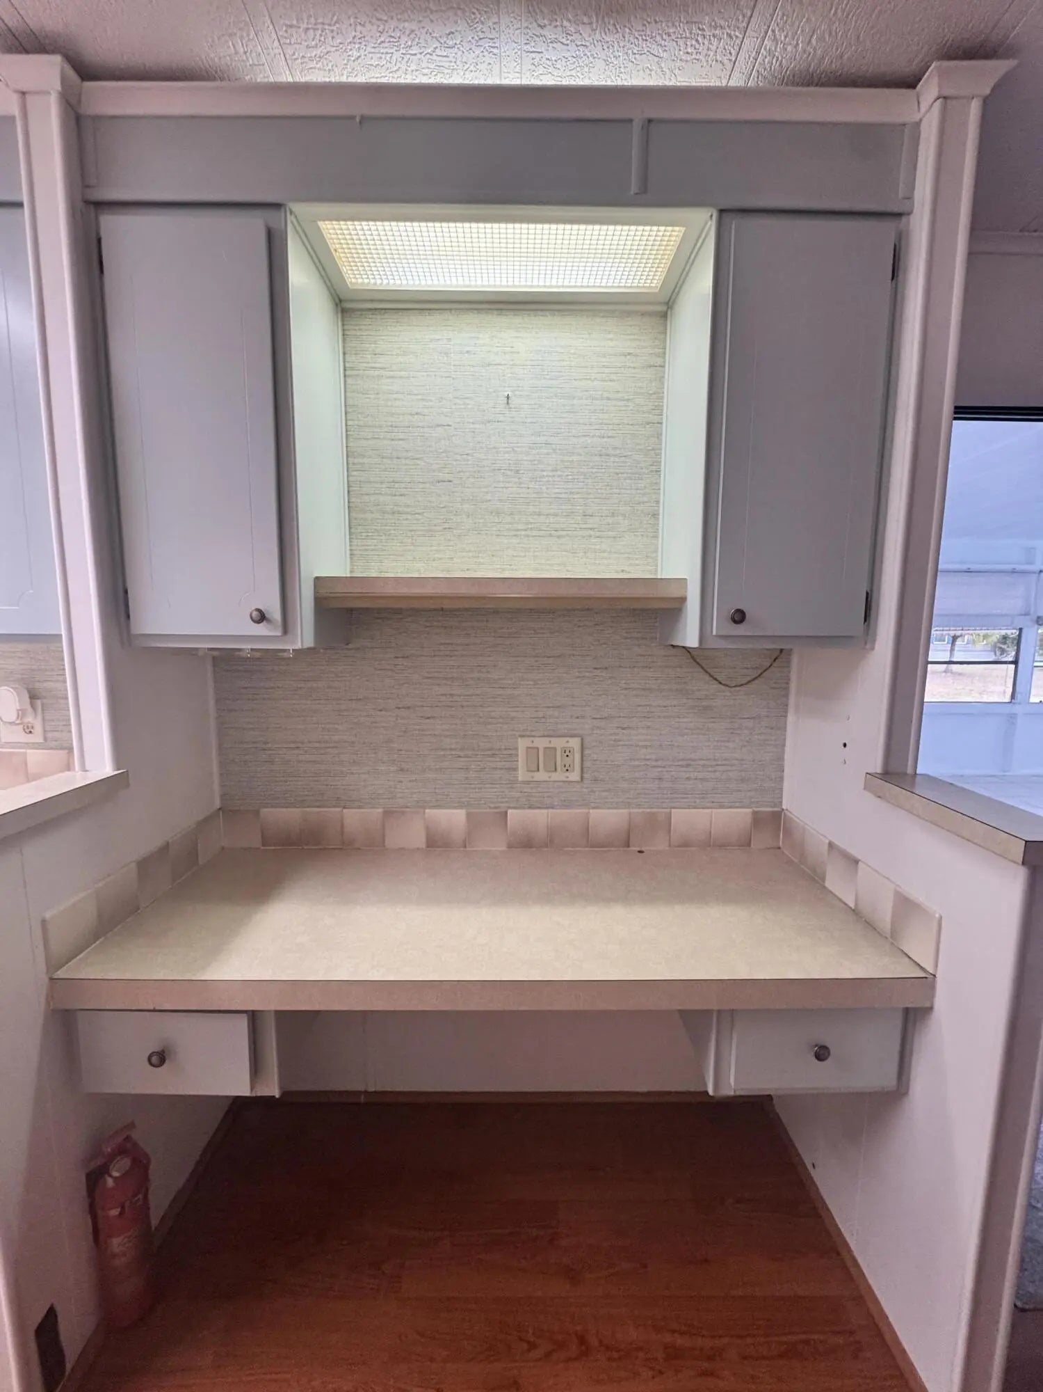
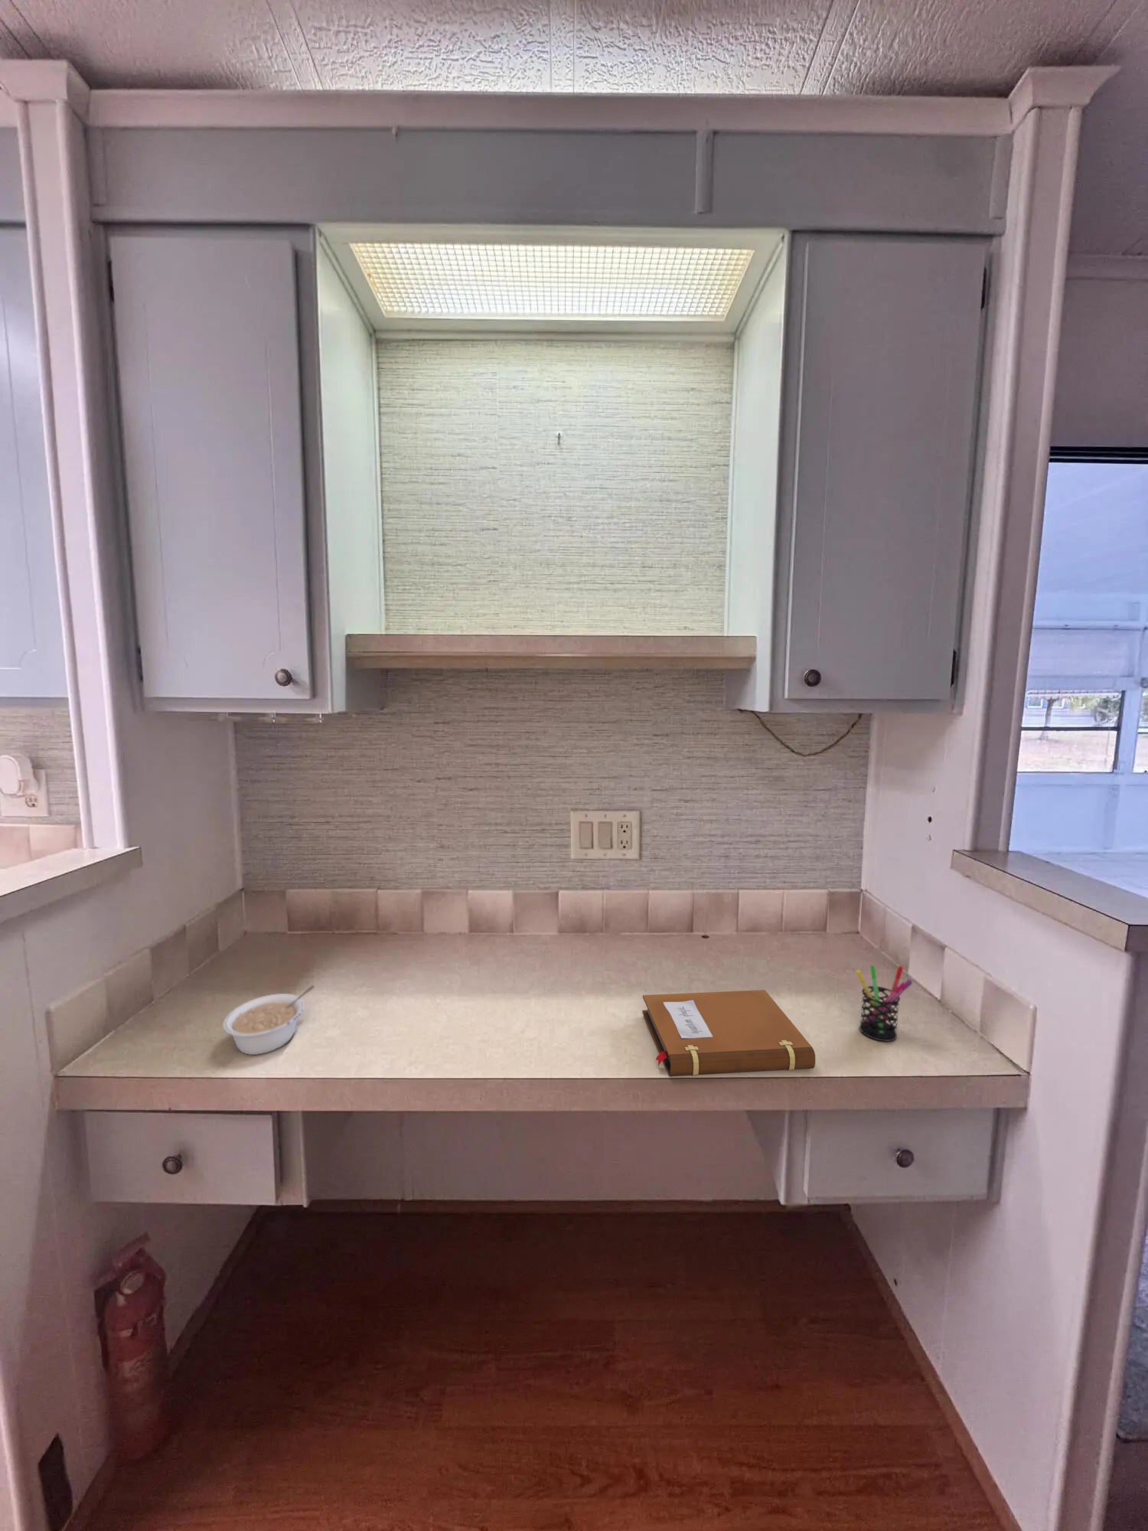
+ legume [222,985,315,1056]
+ pen holder [856,964,913,1042]
+ notebook [642,989,816,1077]
